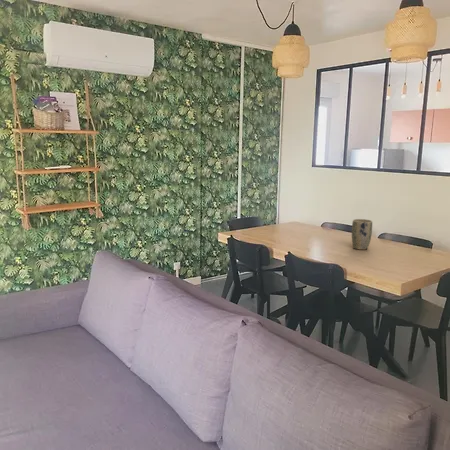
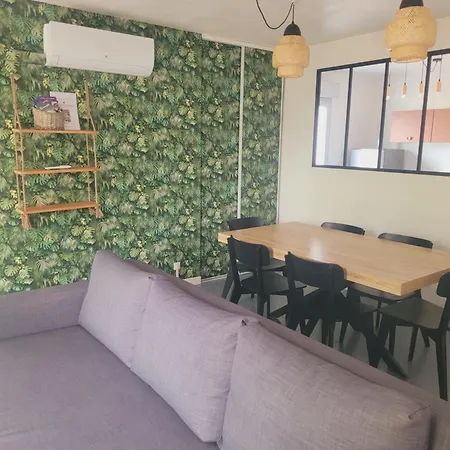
- plant pot [351,218,373,251]
